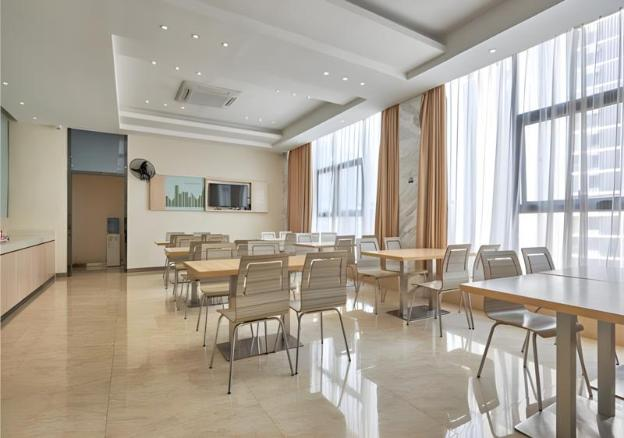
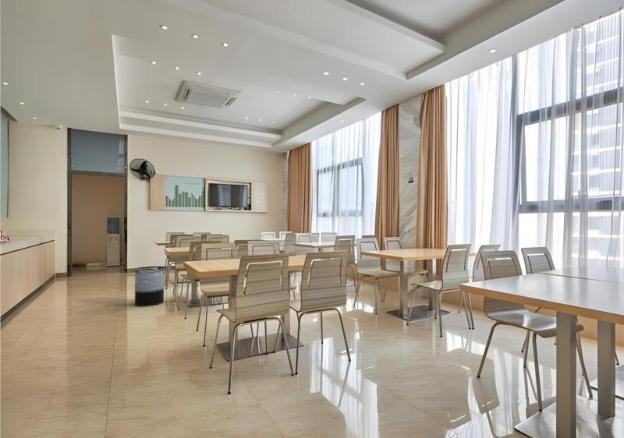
+ trash can [134,265,165,308]
